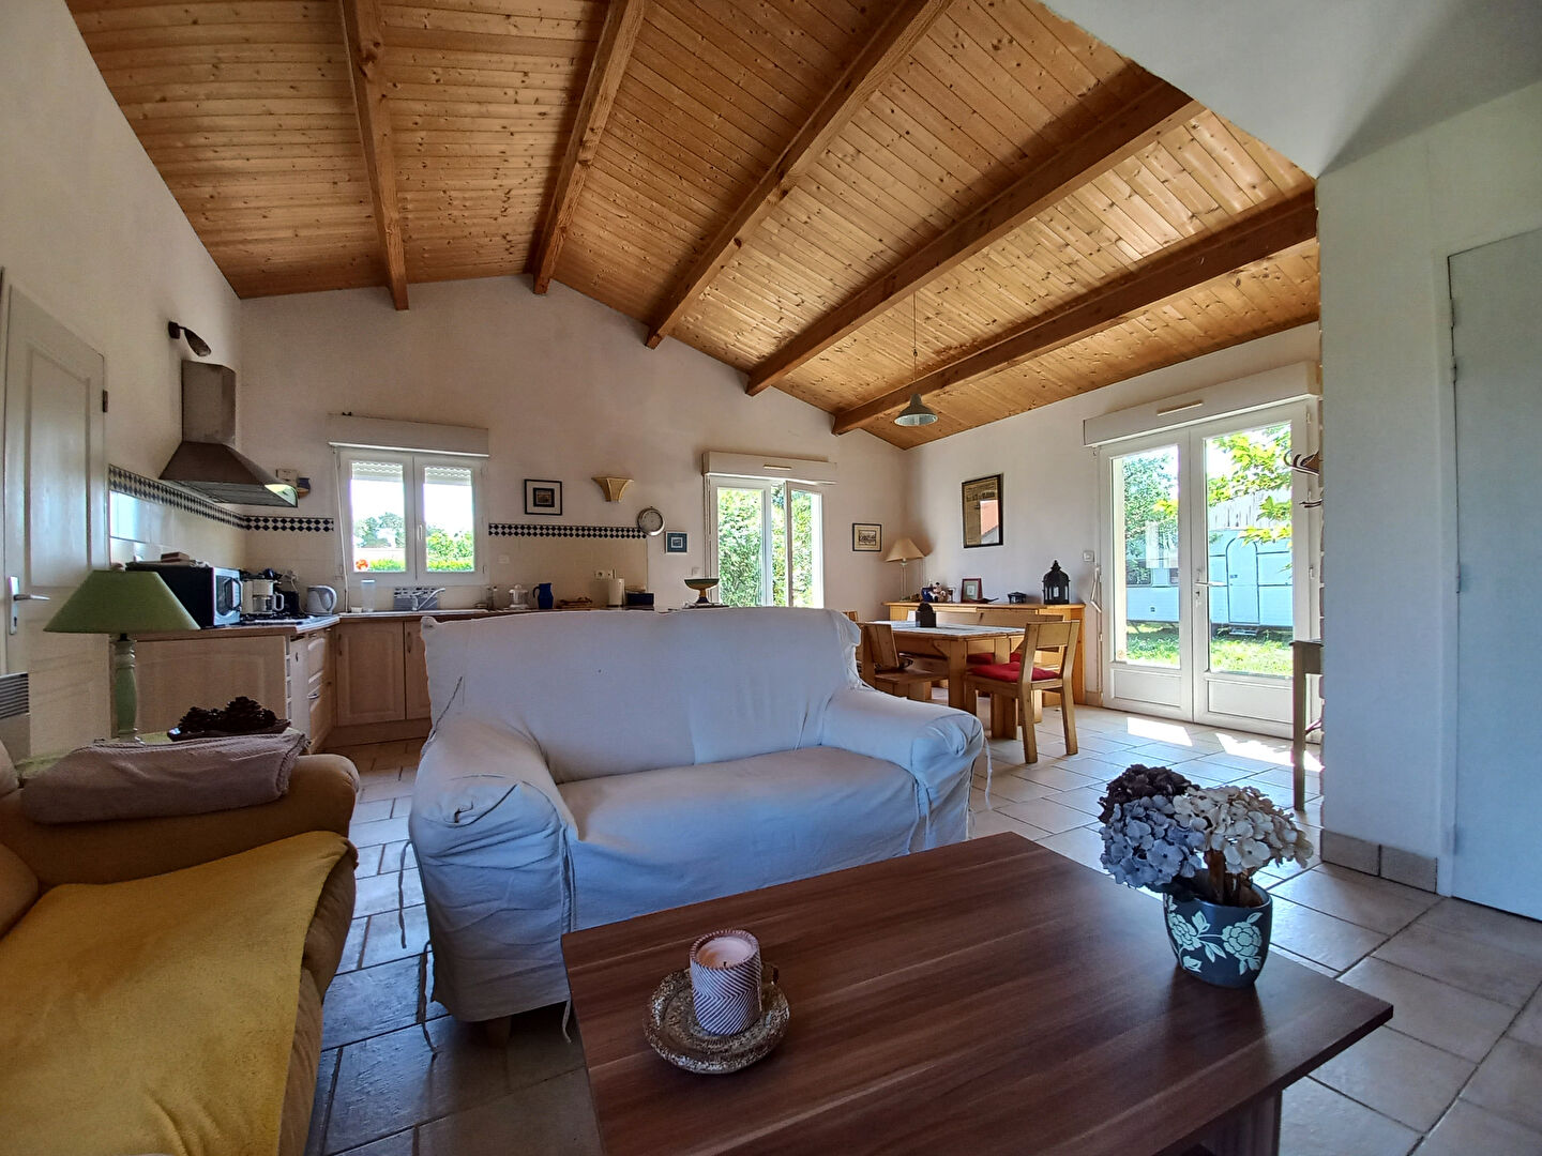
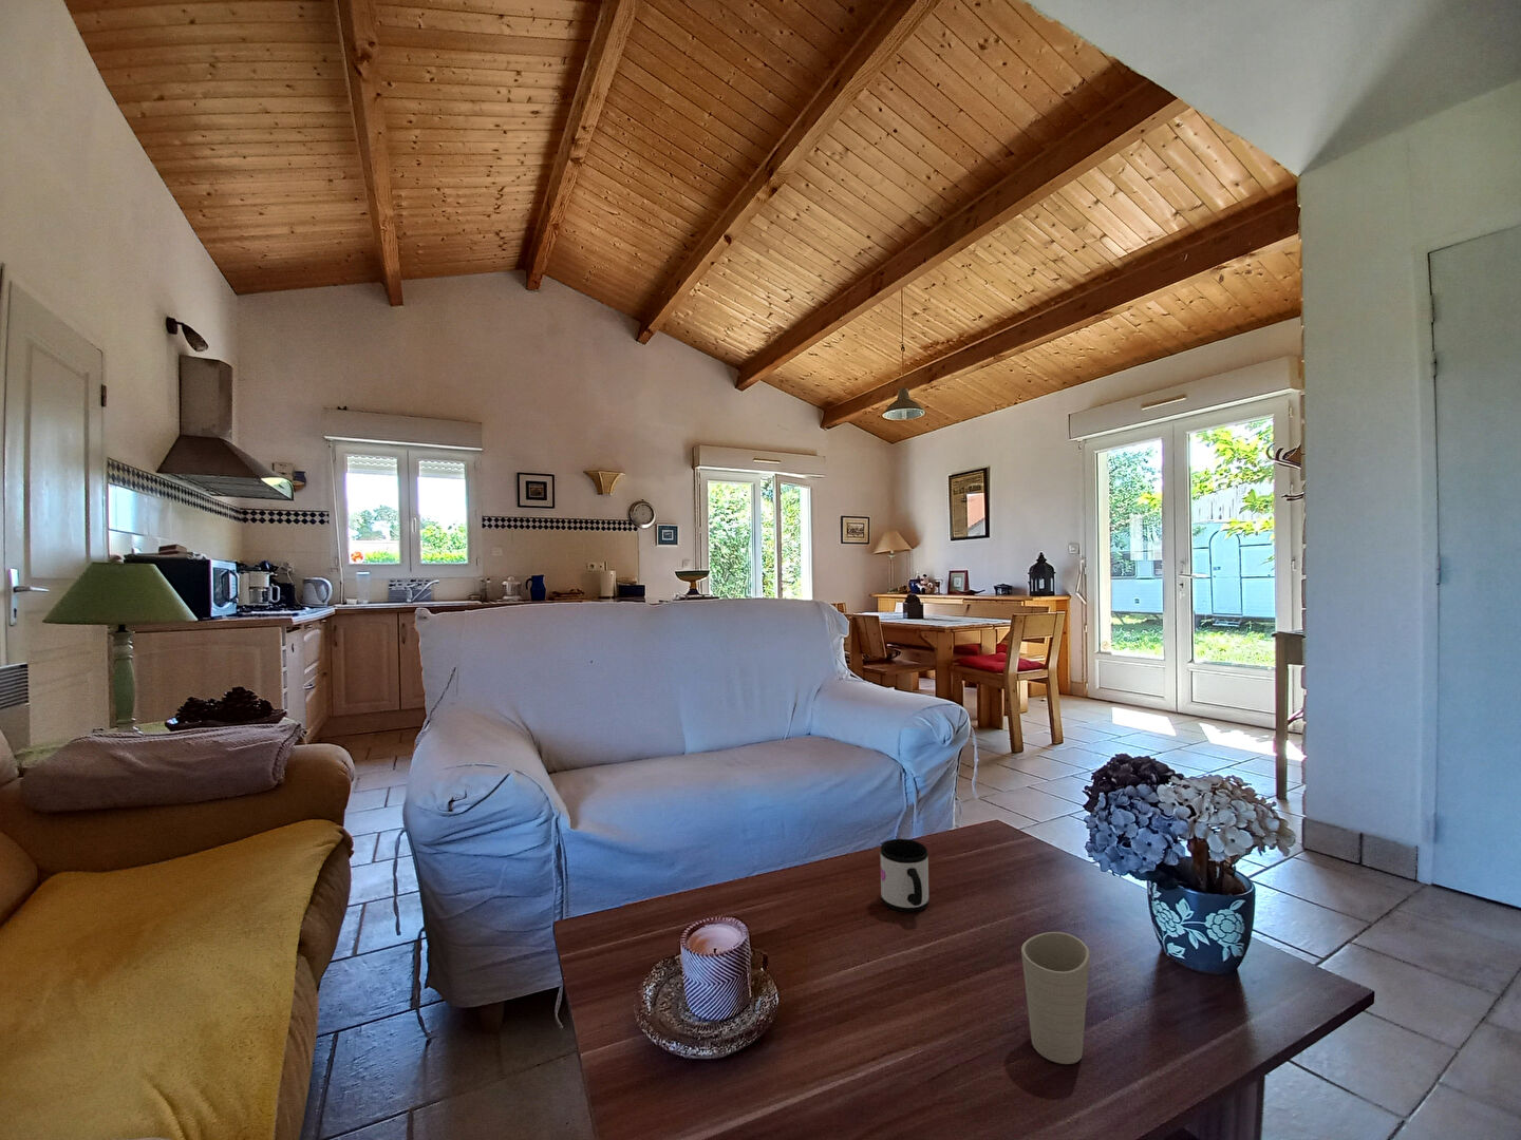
+ cup [1020,930,1091,1065]
+ mug [880,838,929,912]
